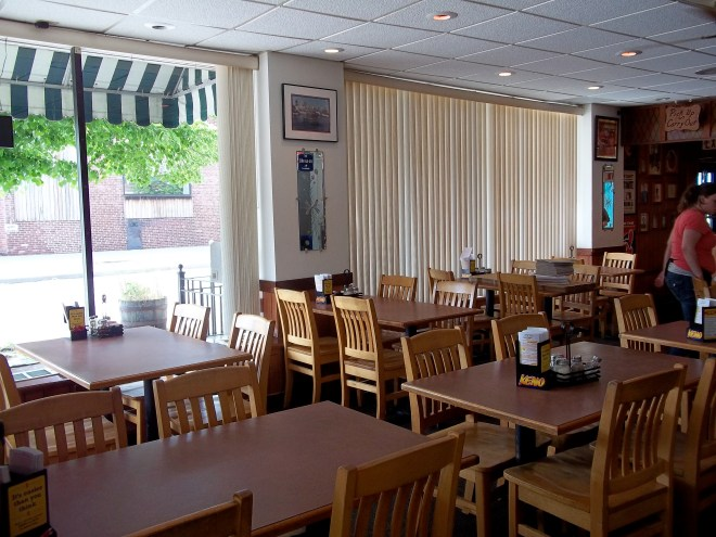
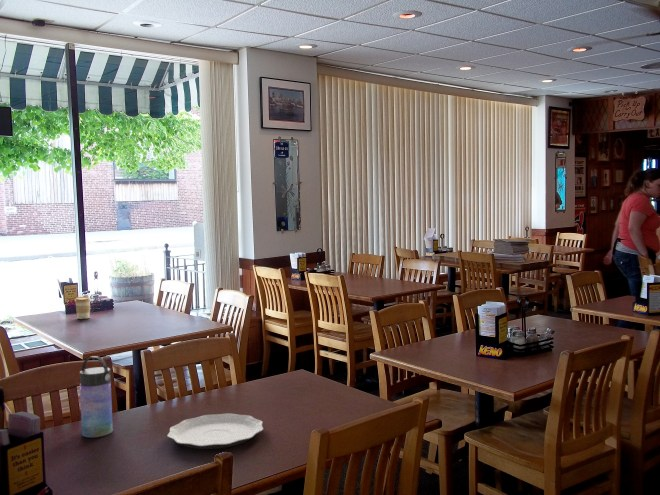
+ plate [166,412,264,450]
+ water bottle [79,355,114,438]
+ coffee cup [74,296,92,320]
